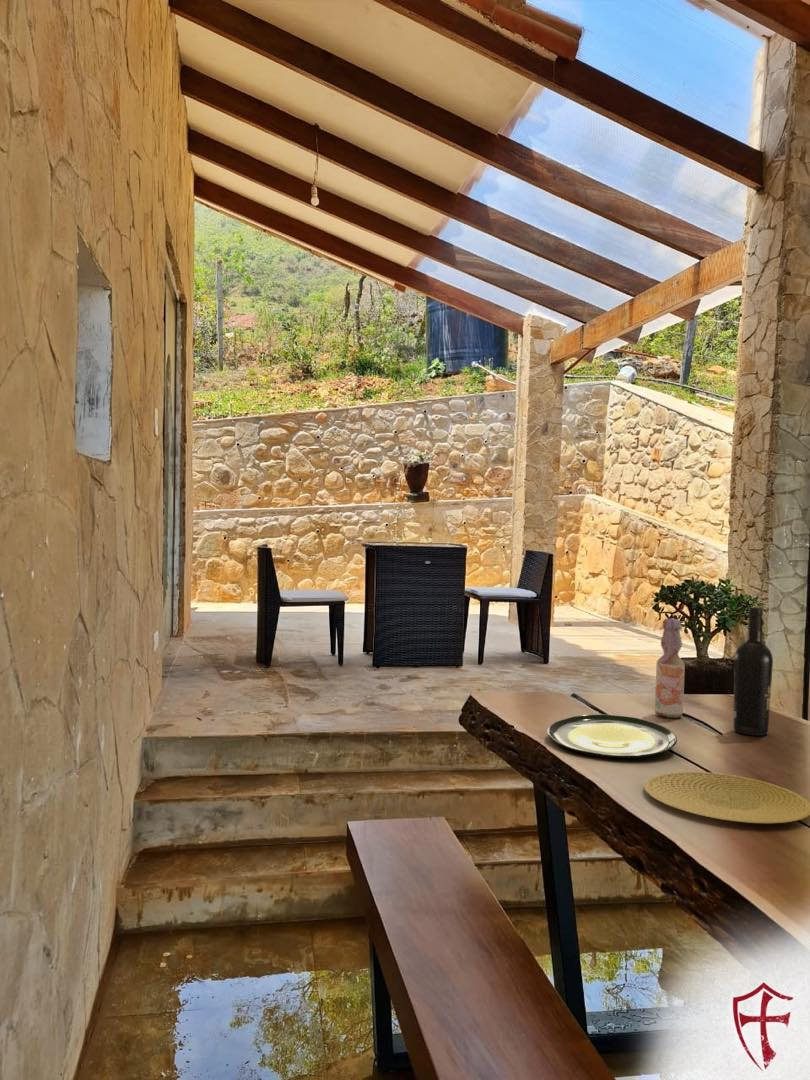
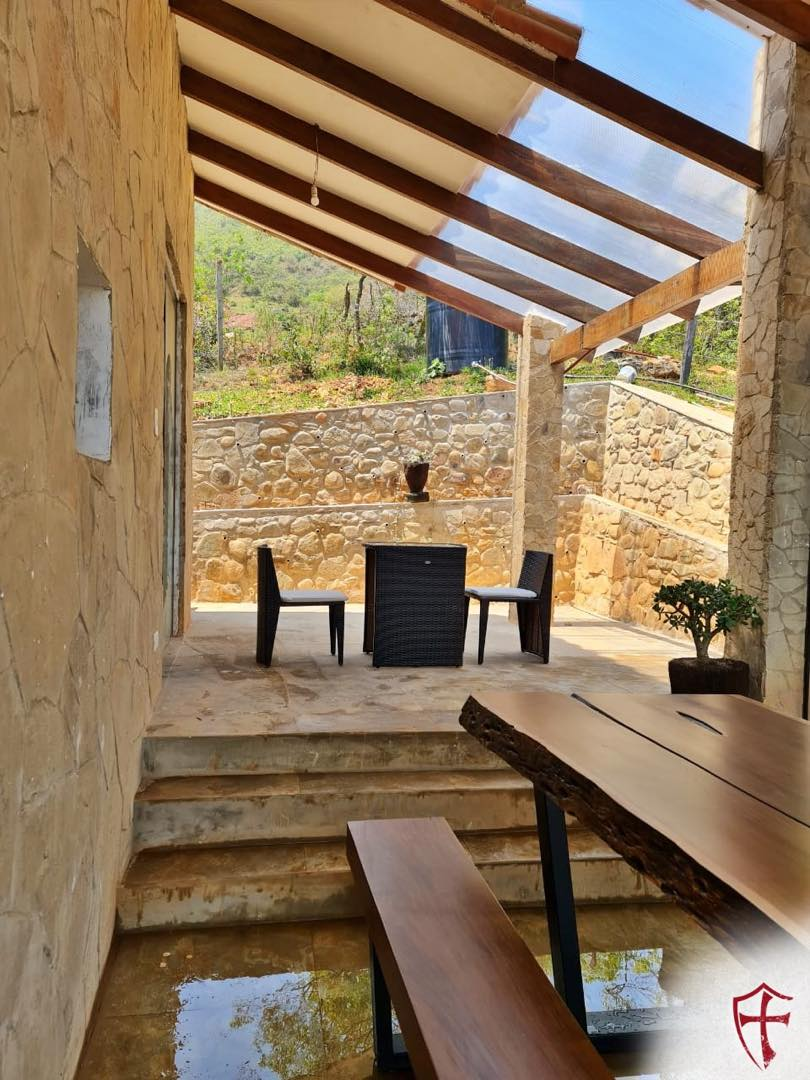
- plate [546,713,678,759]
- wine bottle [733,606,774,737]
- bottle [654,618,686,719]
- plate [643,771,810,824]
